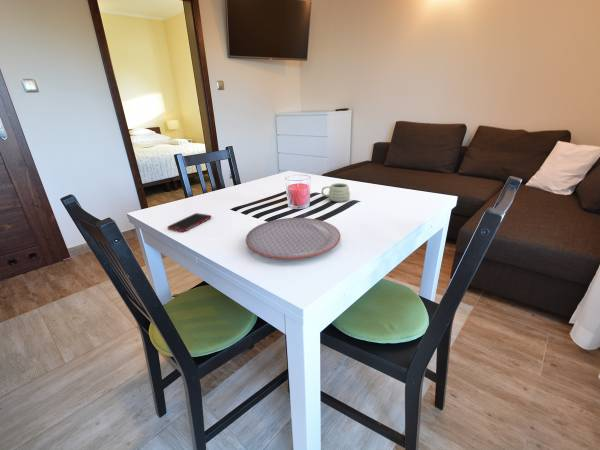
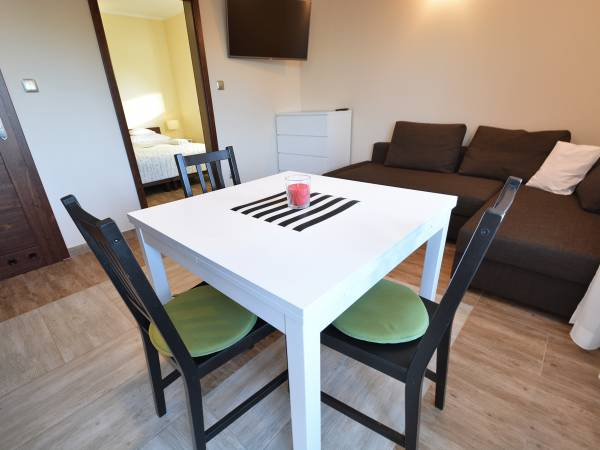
- plate [245,217,341,260]
- cell phone [166,212,212,233]
- mug [320,182,351,203]
